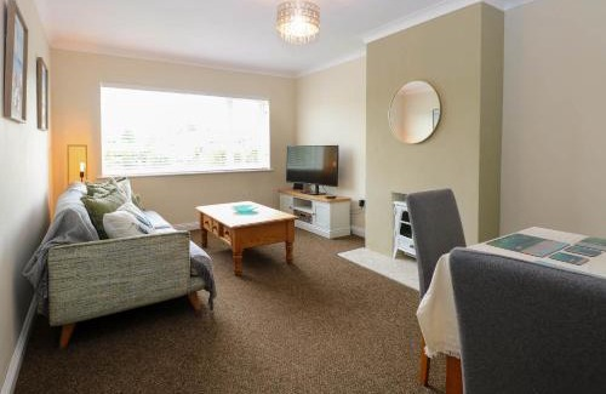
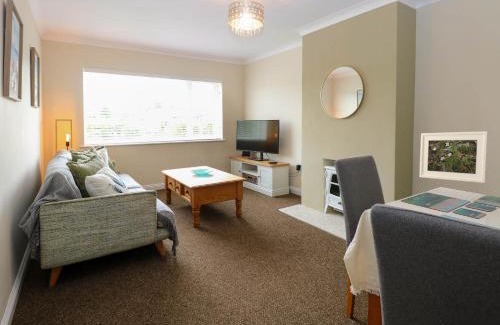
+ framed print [419,130,489,184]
